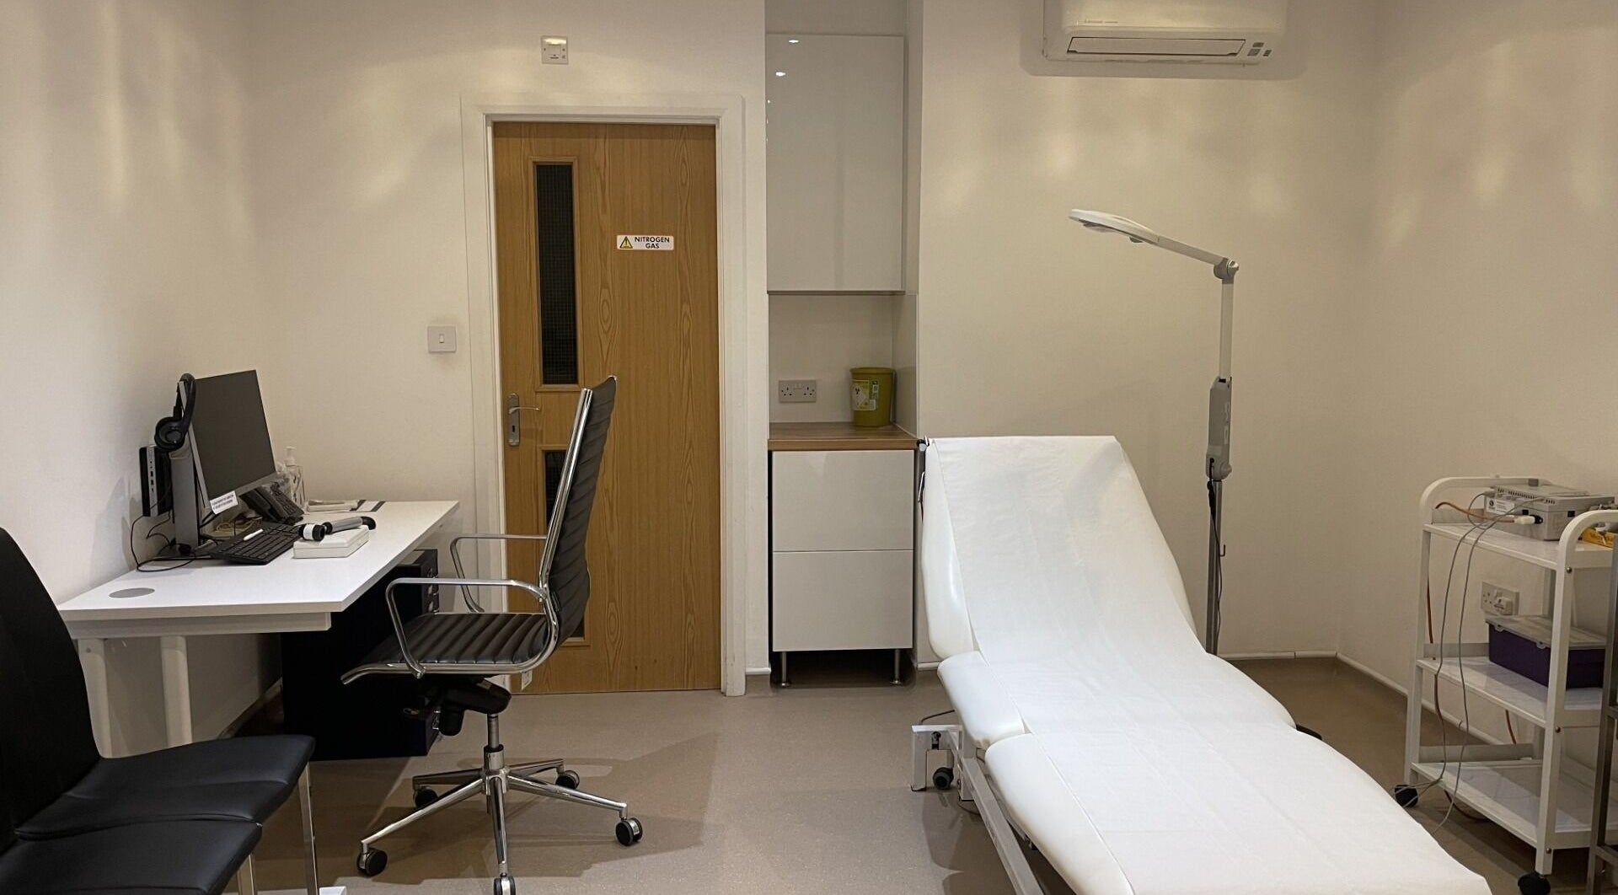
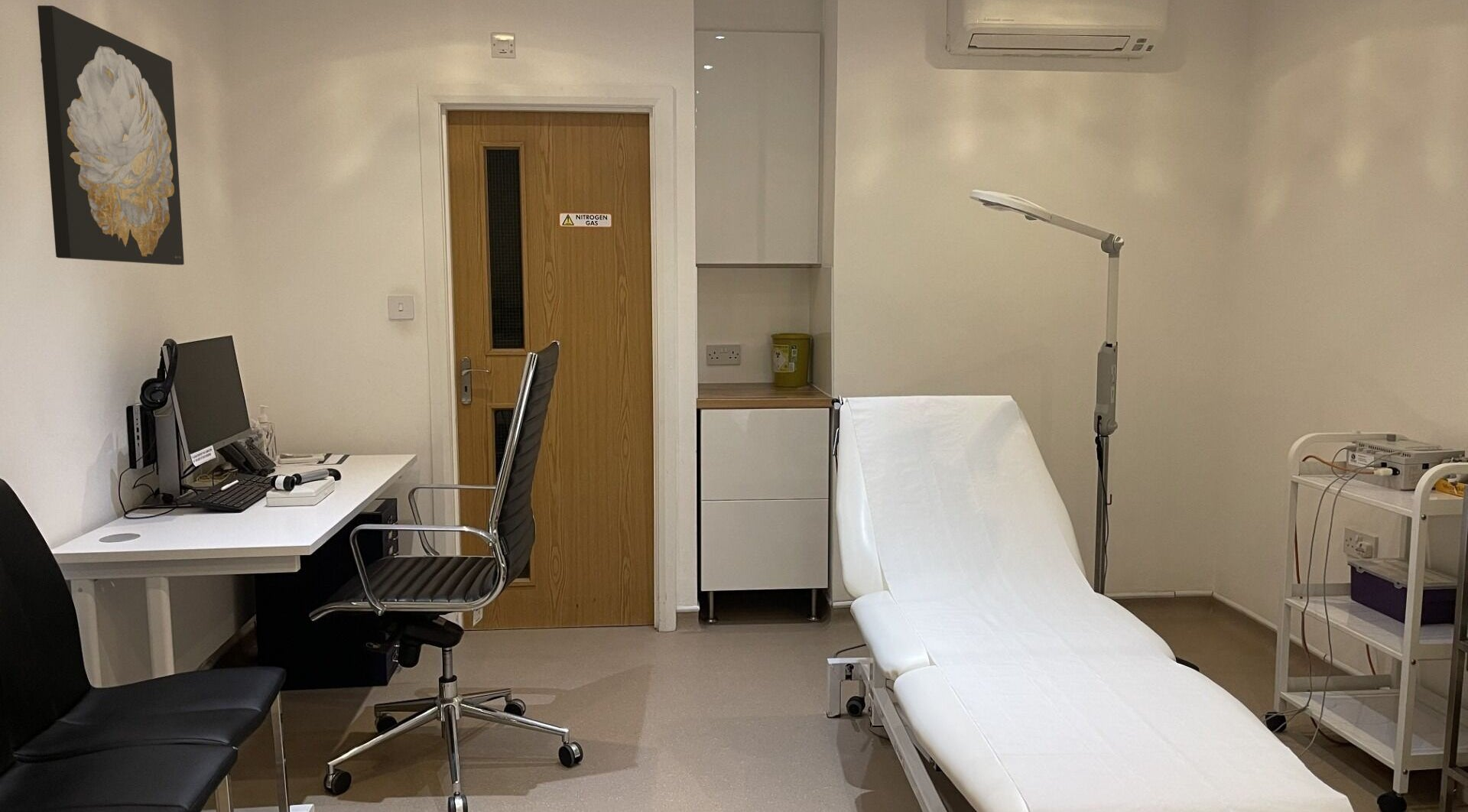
+ wall art [37,5,185,265]
